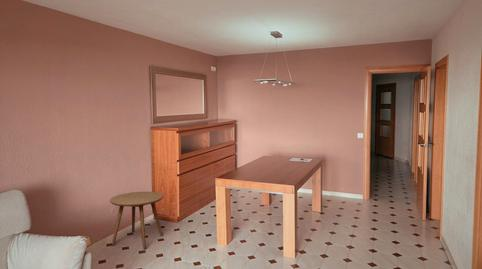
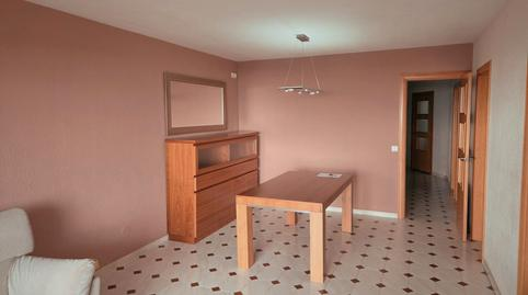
- side table [109,191,164,250]
